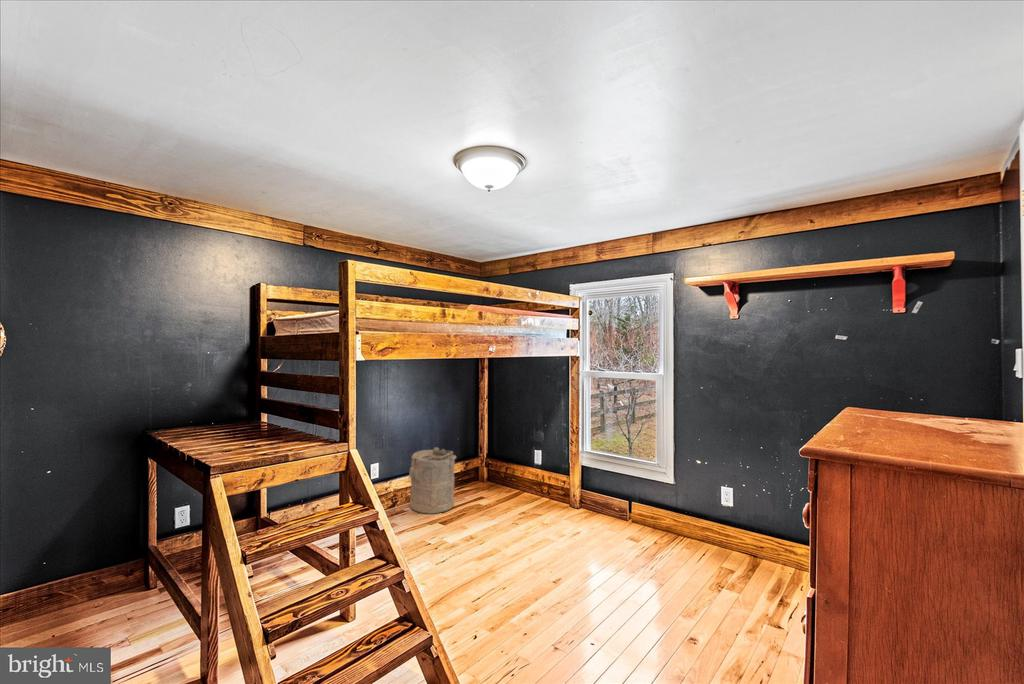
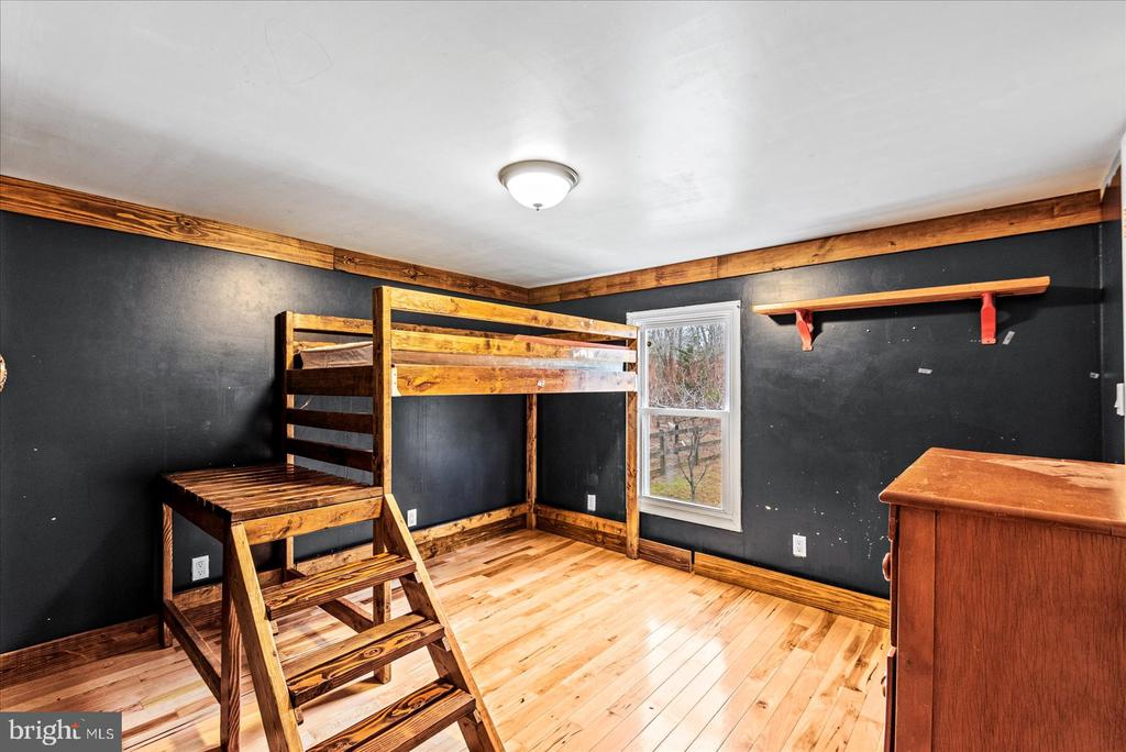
- laundry hamper [408,446,457,515]
